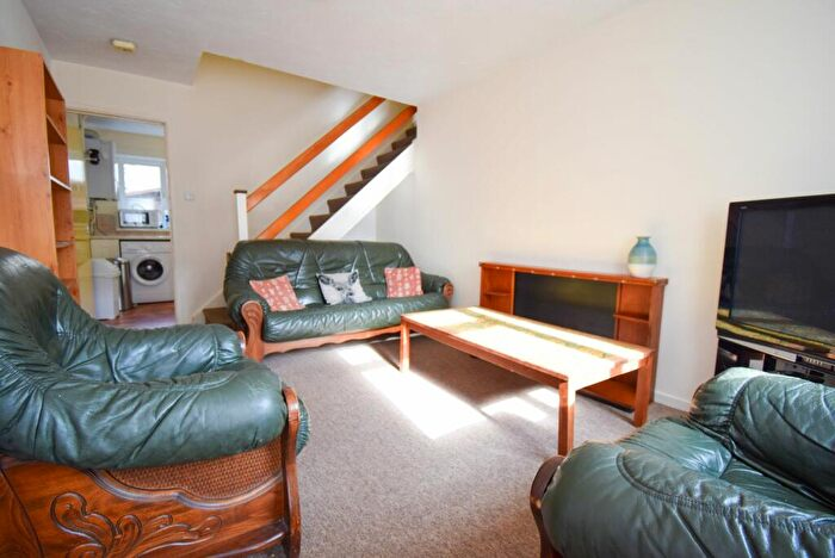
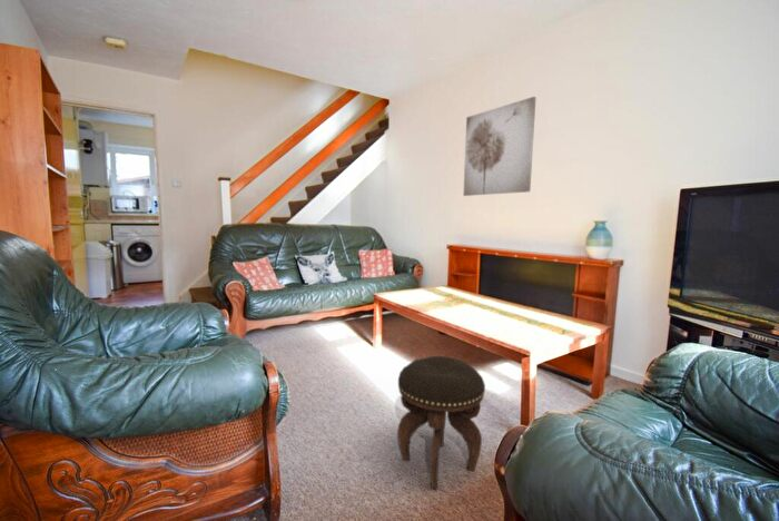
+ footstool [397,355,486,490]
+ wall art [462,96,538,197]
